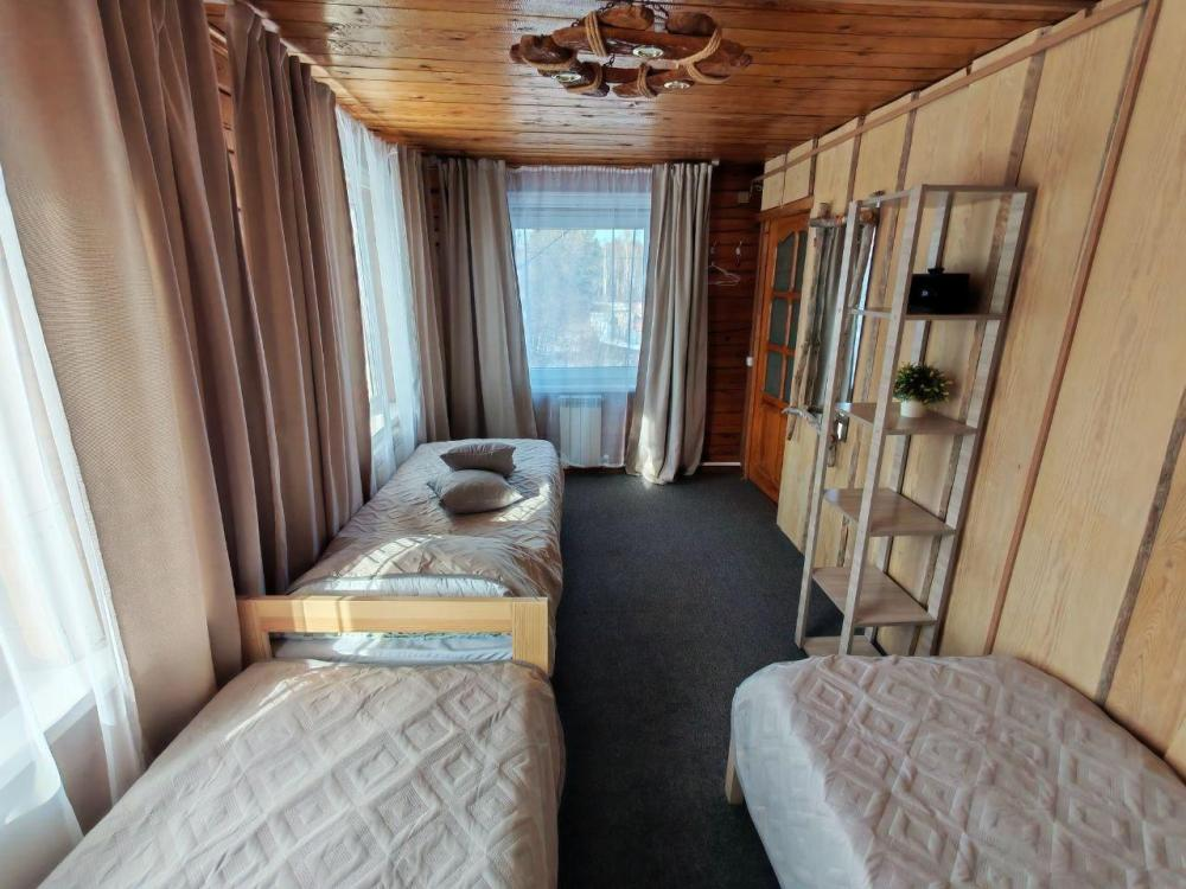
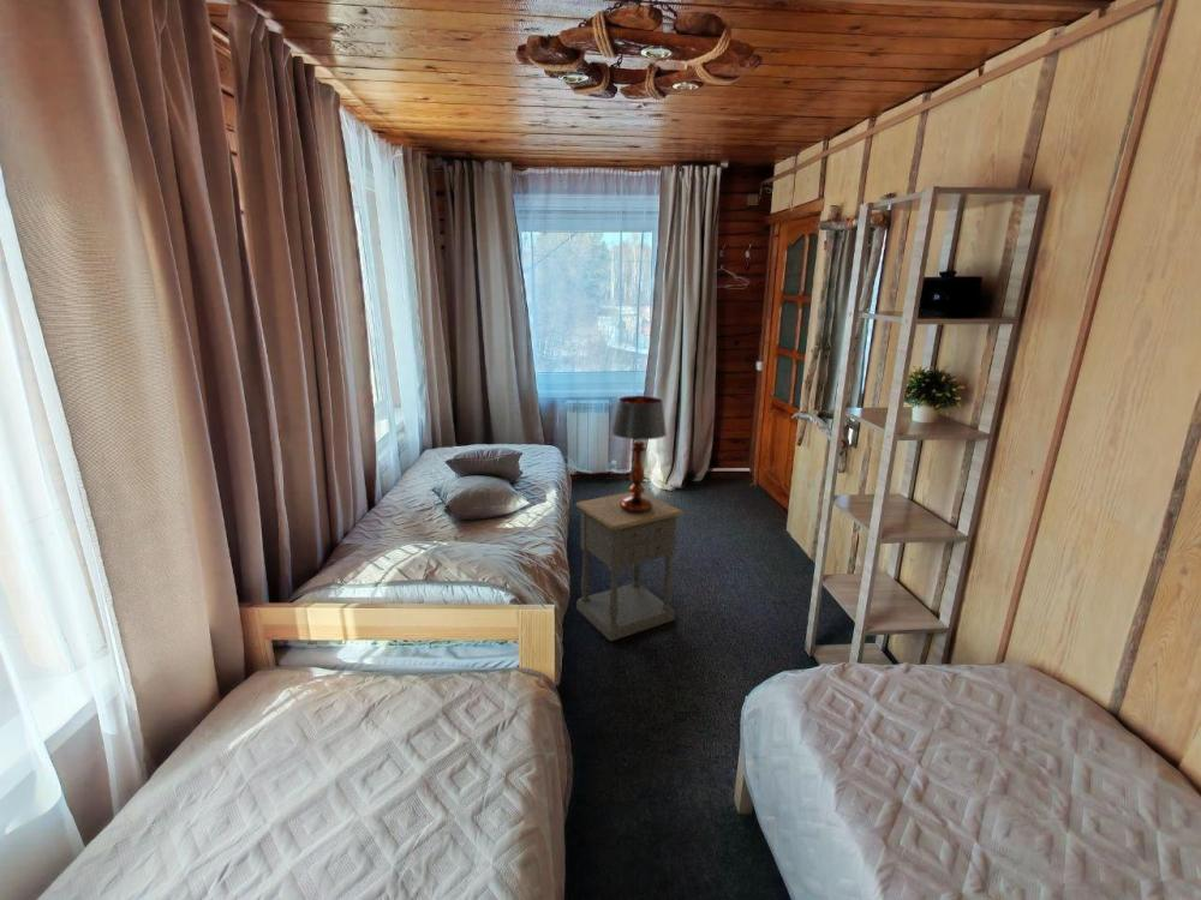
+ nightstand [574,491,683,642]
+ table lamp [610,395,668,514]
